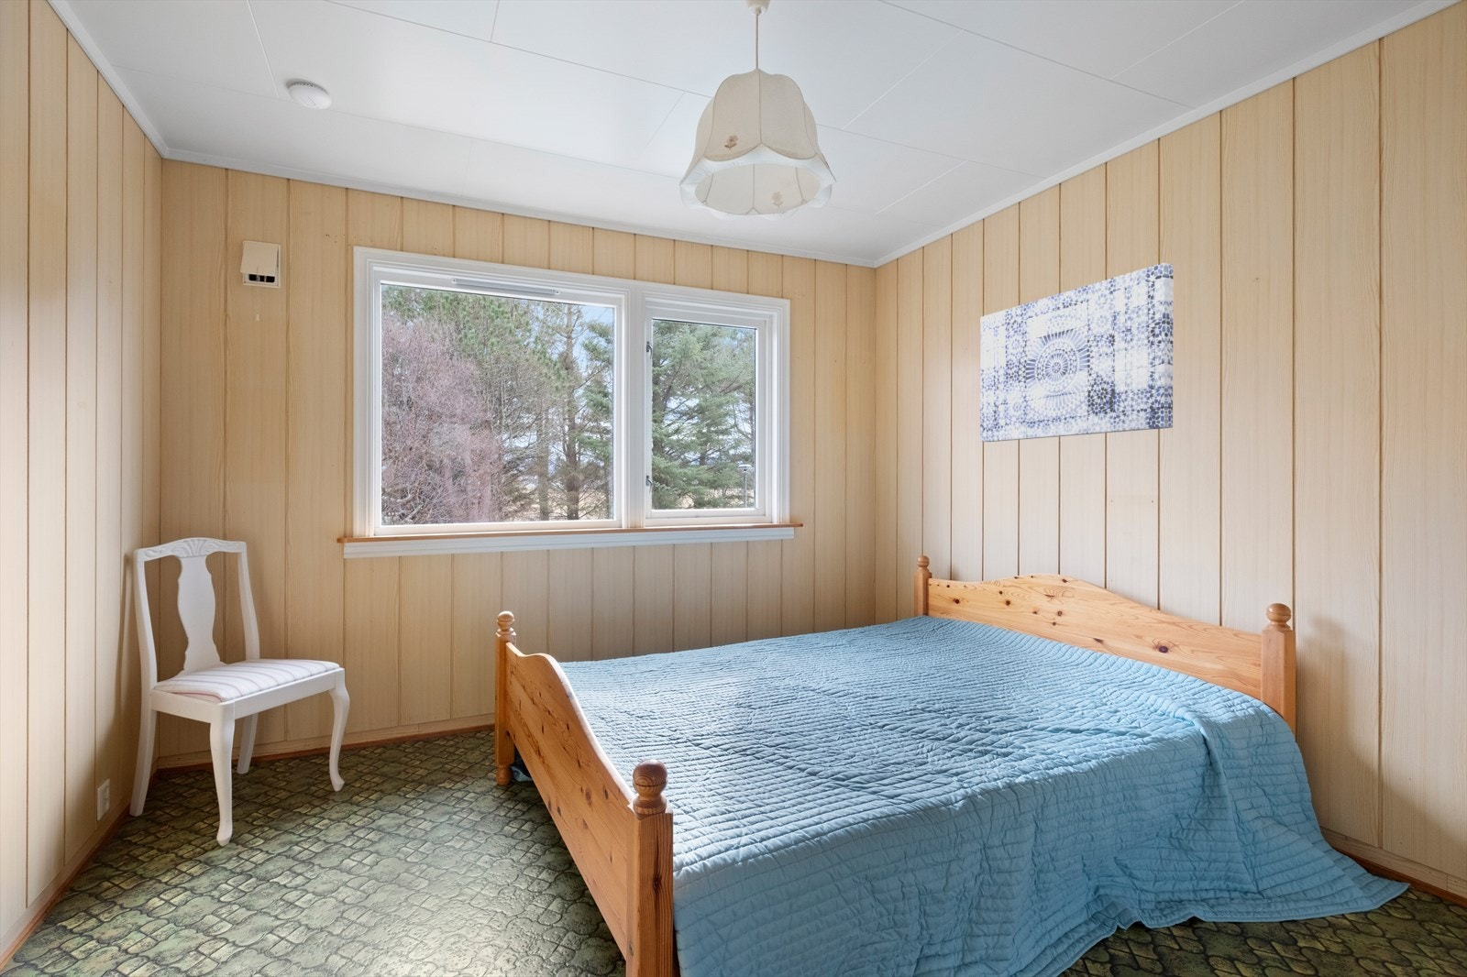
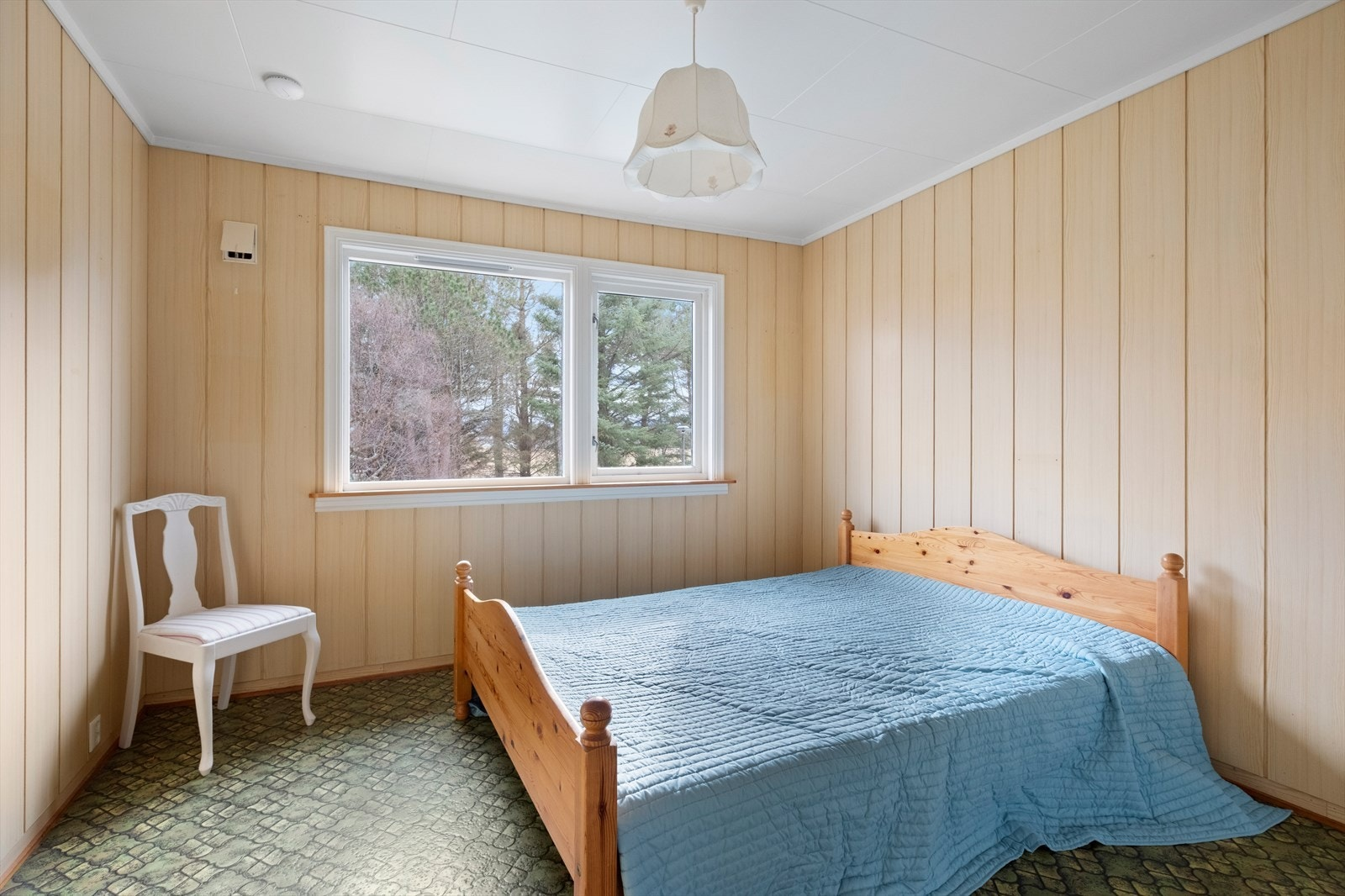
- wall art [979,262,1175,443]
